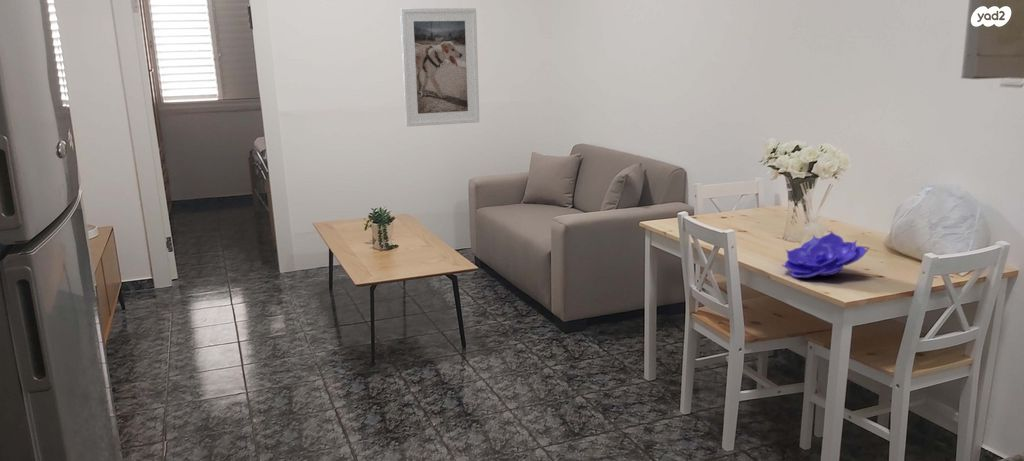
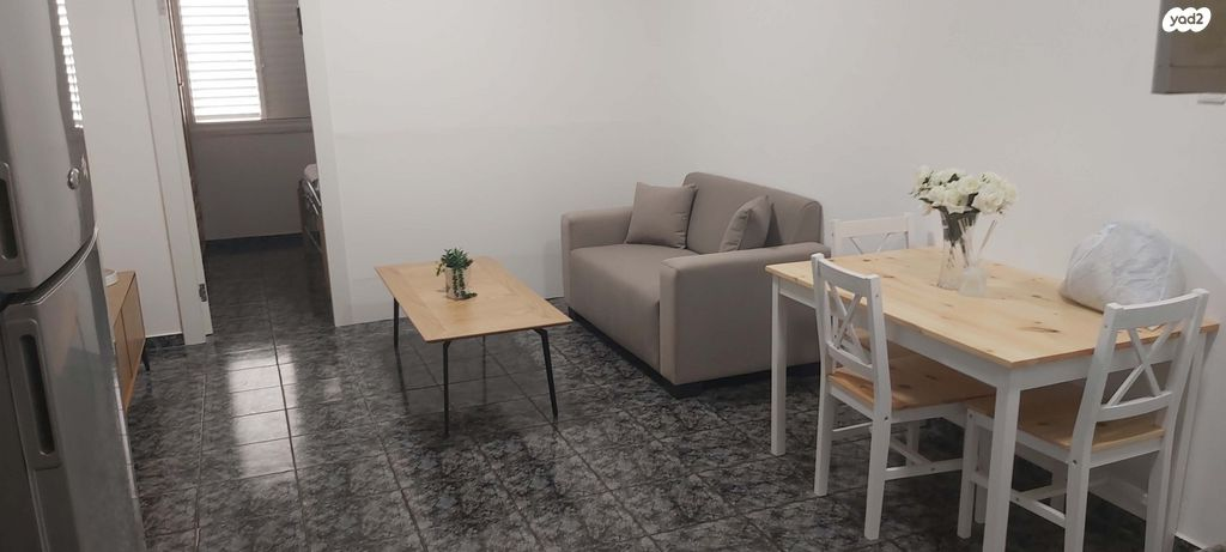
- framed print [399,7,480,127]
- decorative bowl [781,230,870,279]
